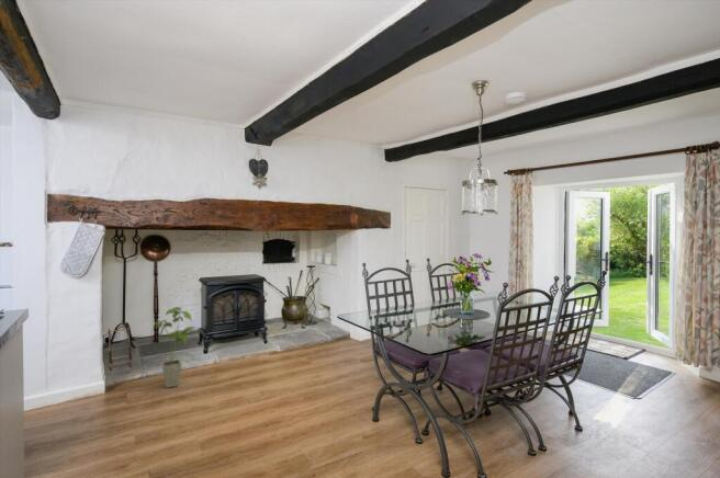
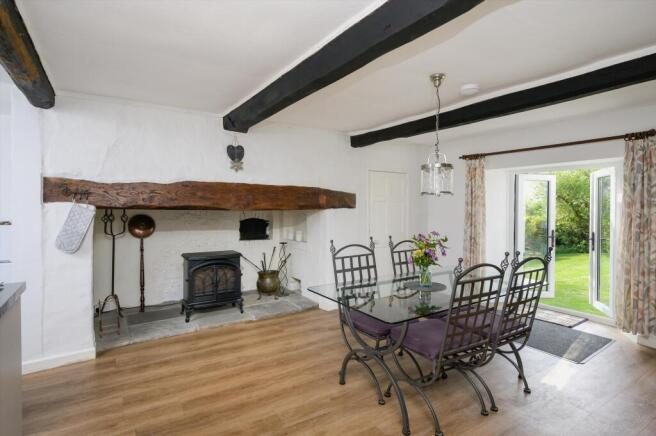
- house plant [153,306,199,389]
